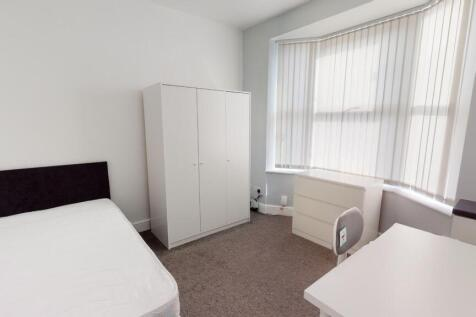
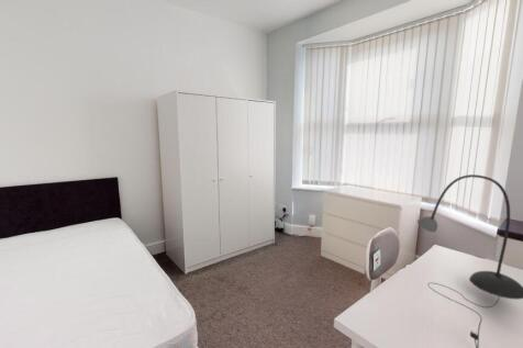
+ desk lamp [416,173,523,348]
